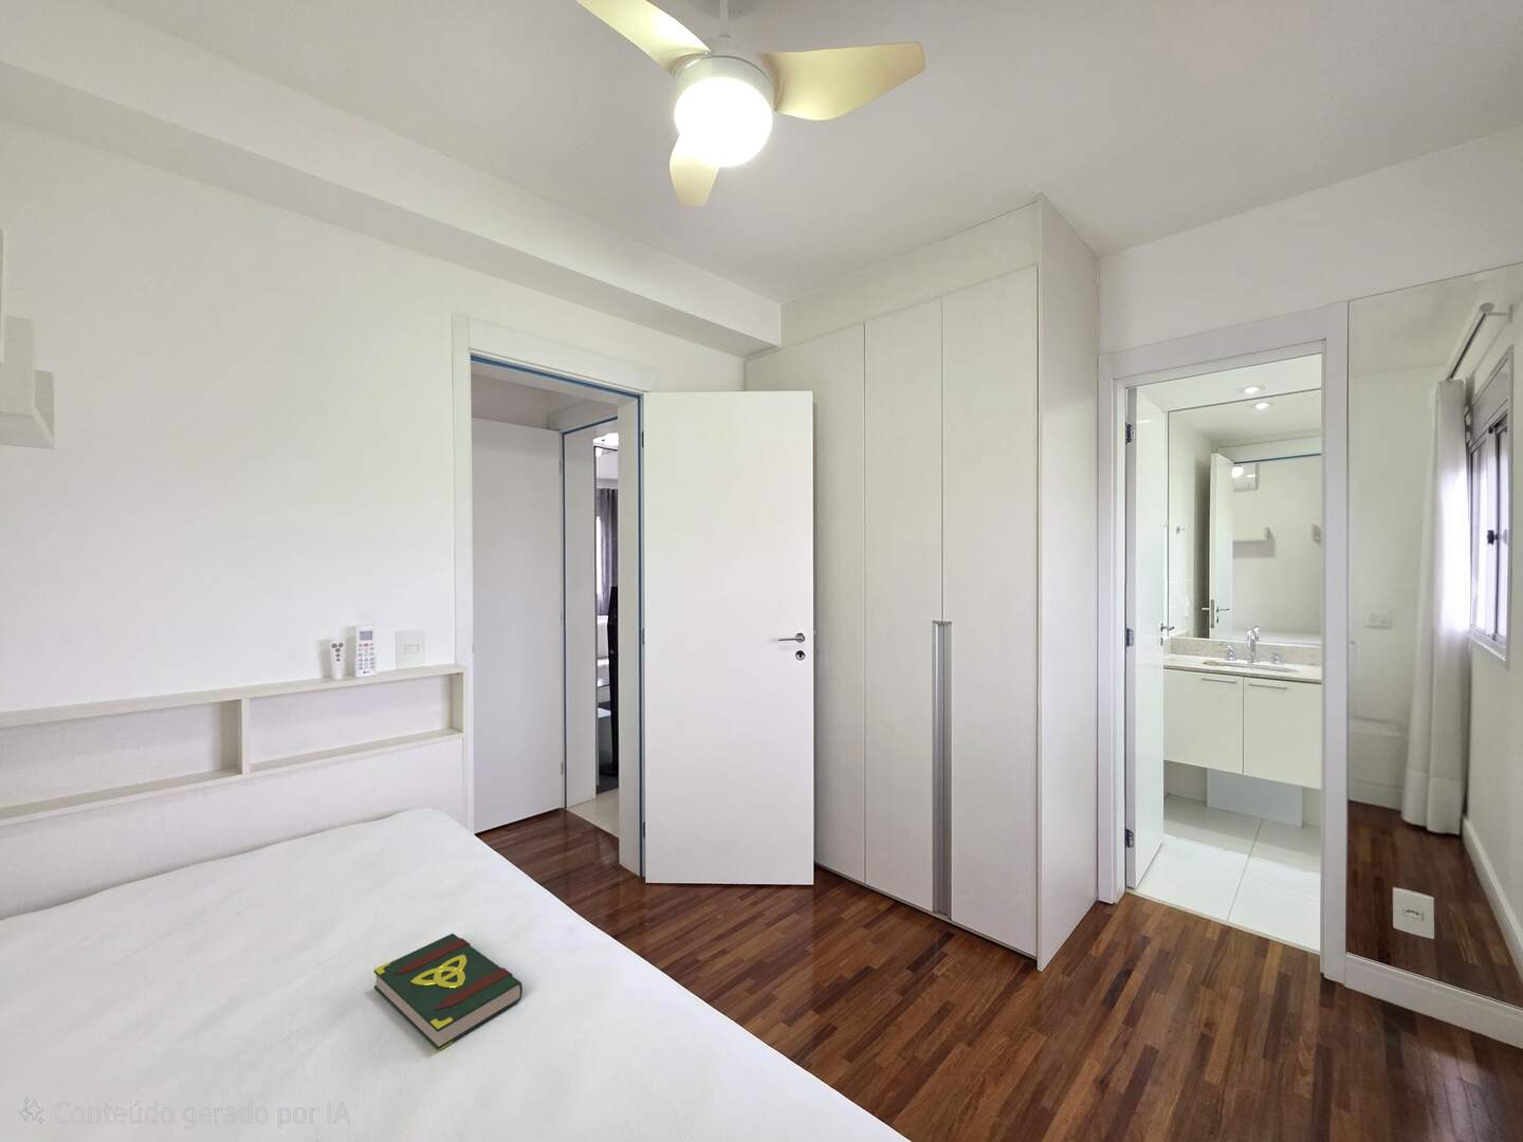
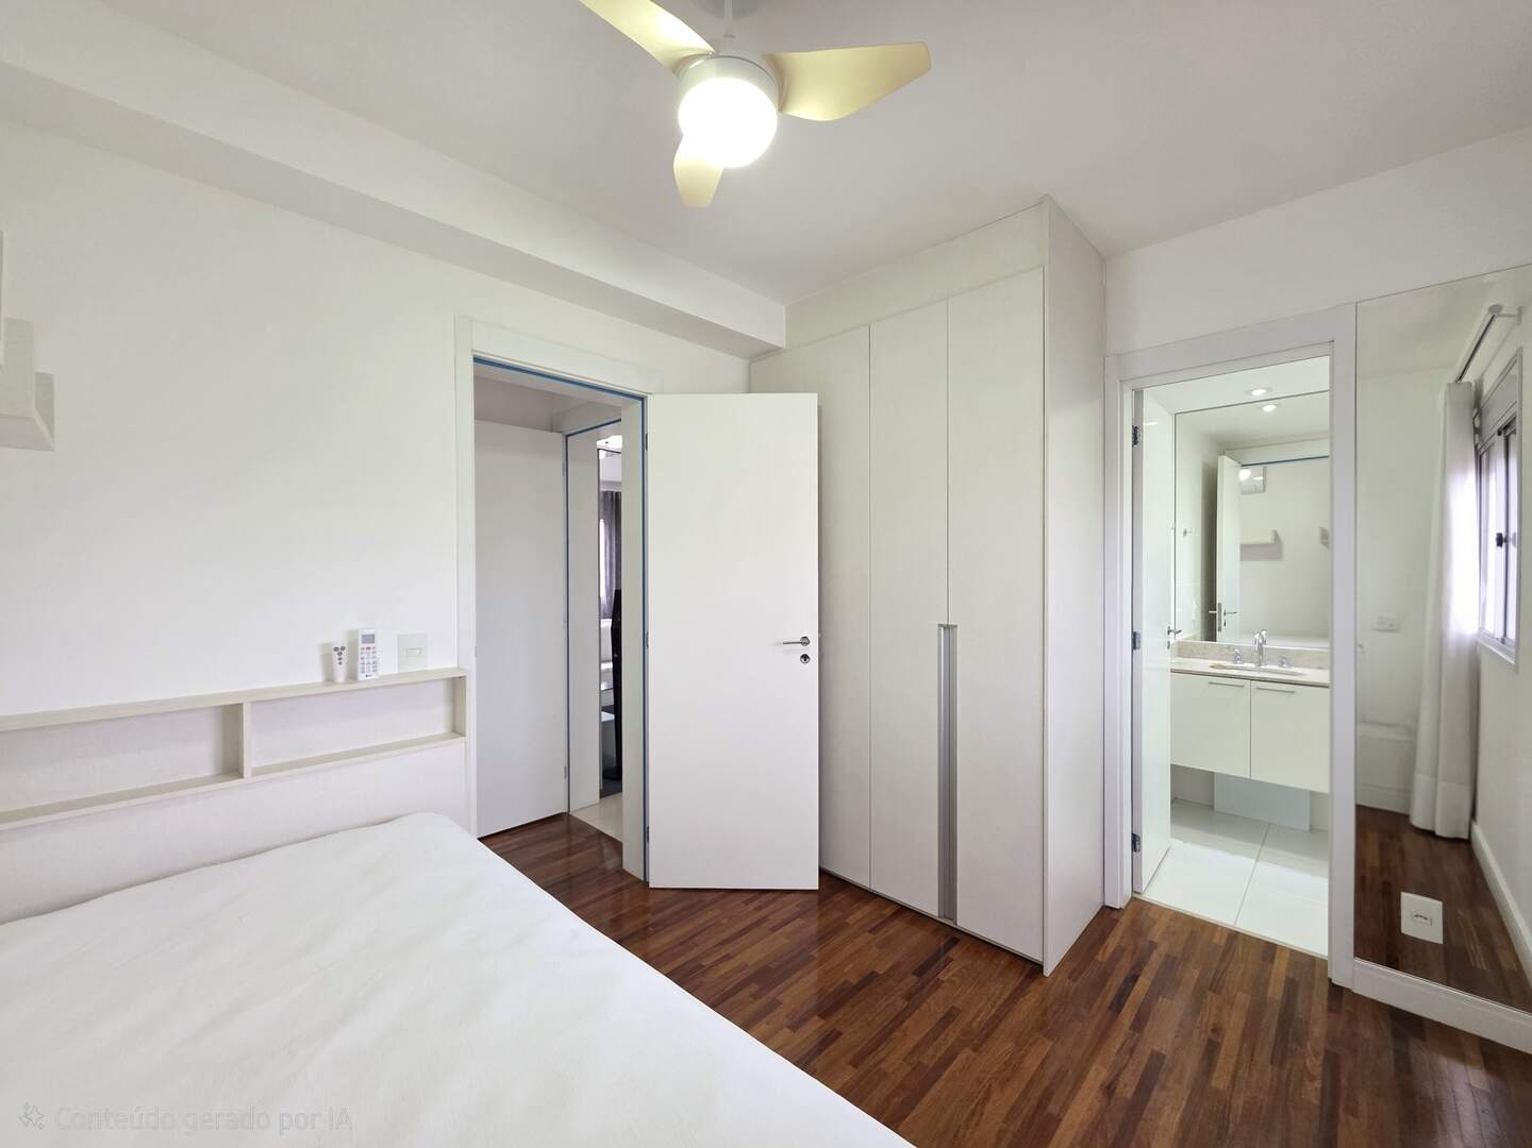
- book [373,932,524,1052]
